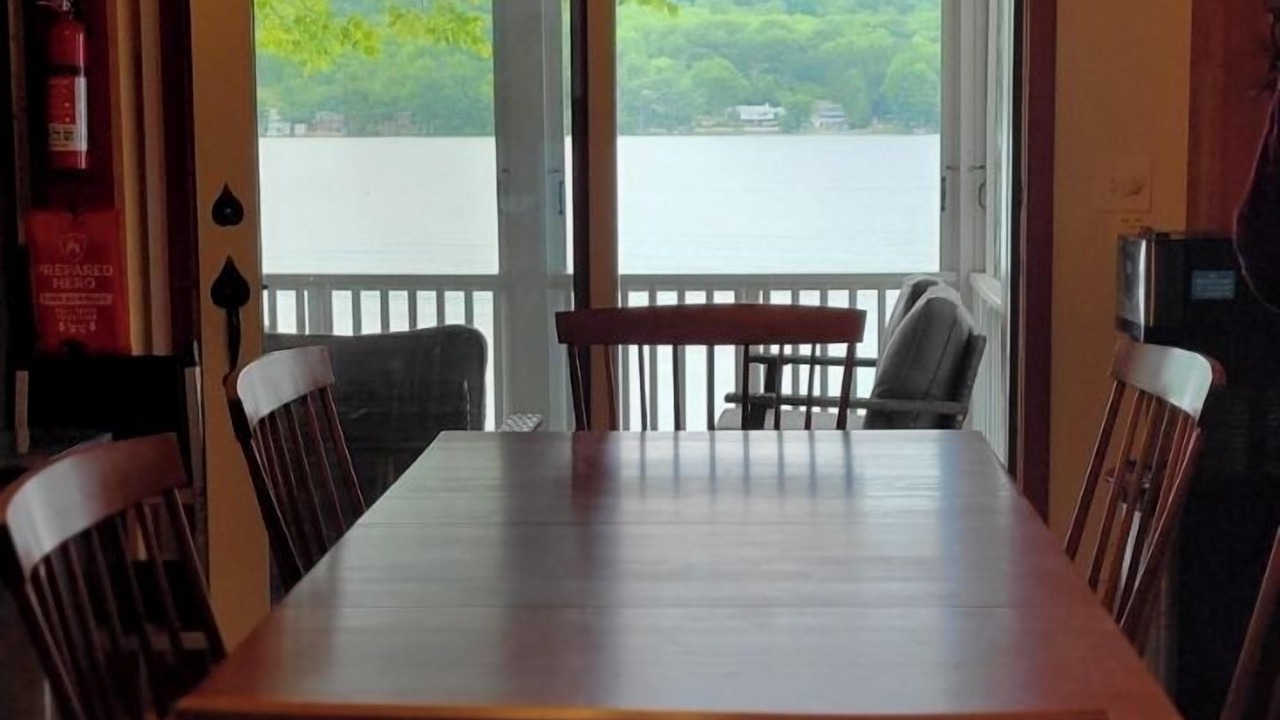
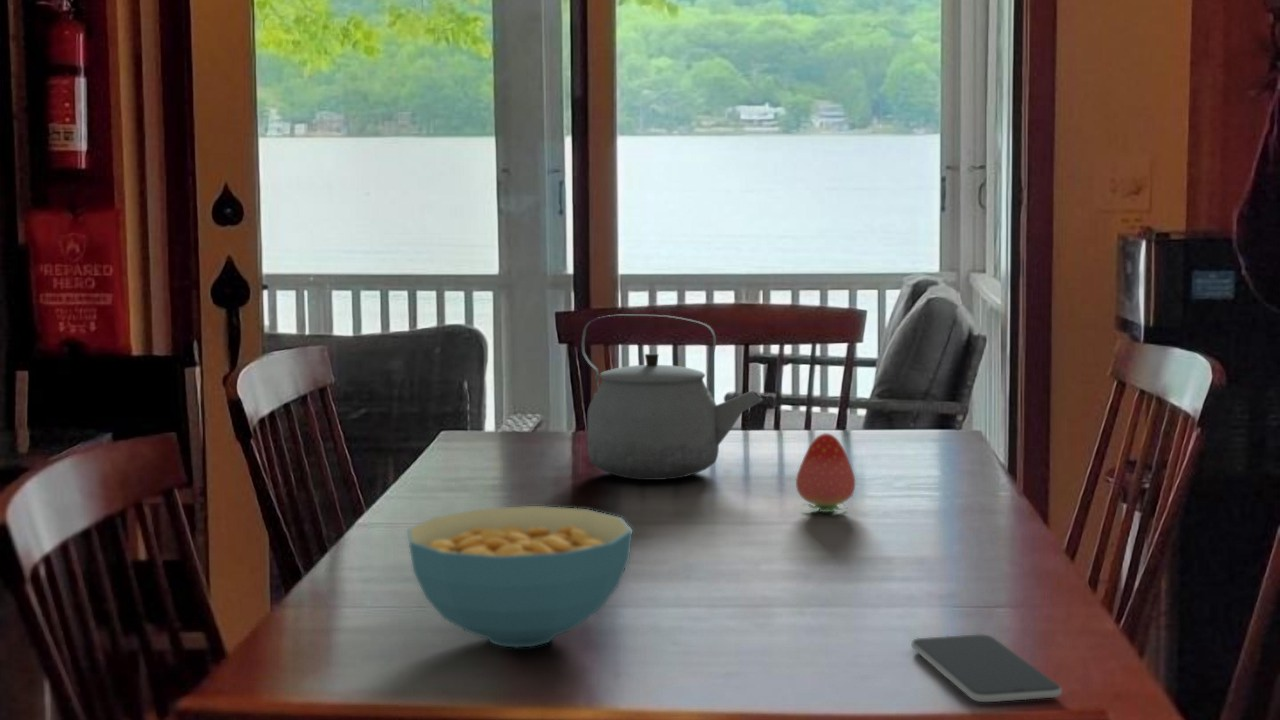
+ smartphone [910,634,1063,703]
+ tea kettle [581,314,763,481]
+ fruit [795,432,856,514]
+ cereal bowl [406,505,634,648]
